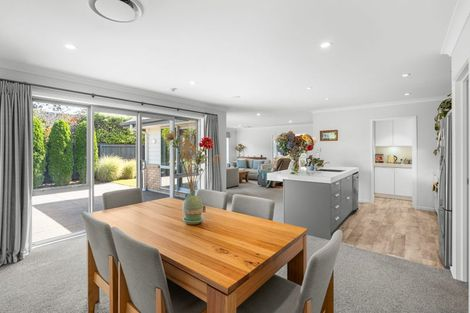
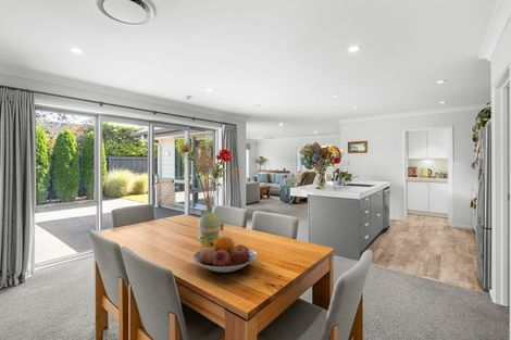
+ fruit bowl [191,235,259,274]
